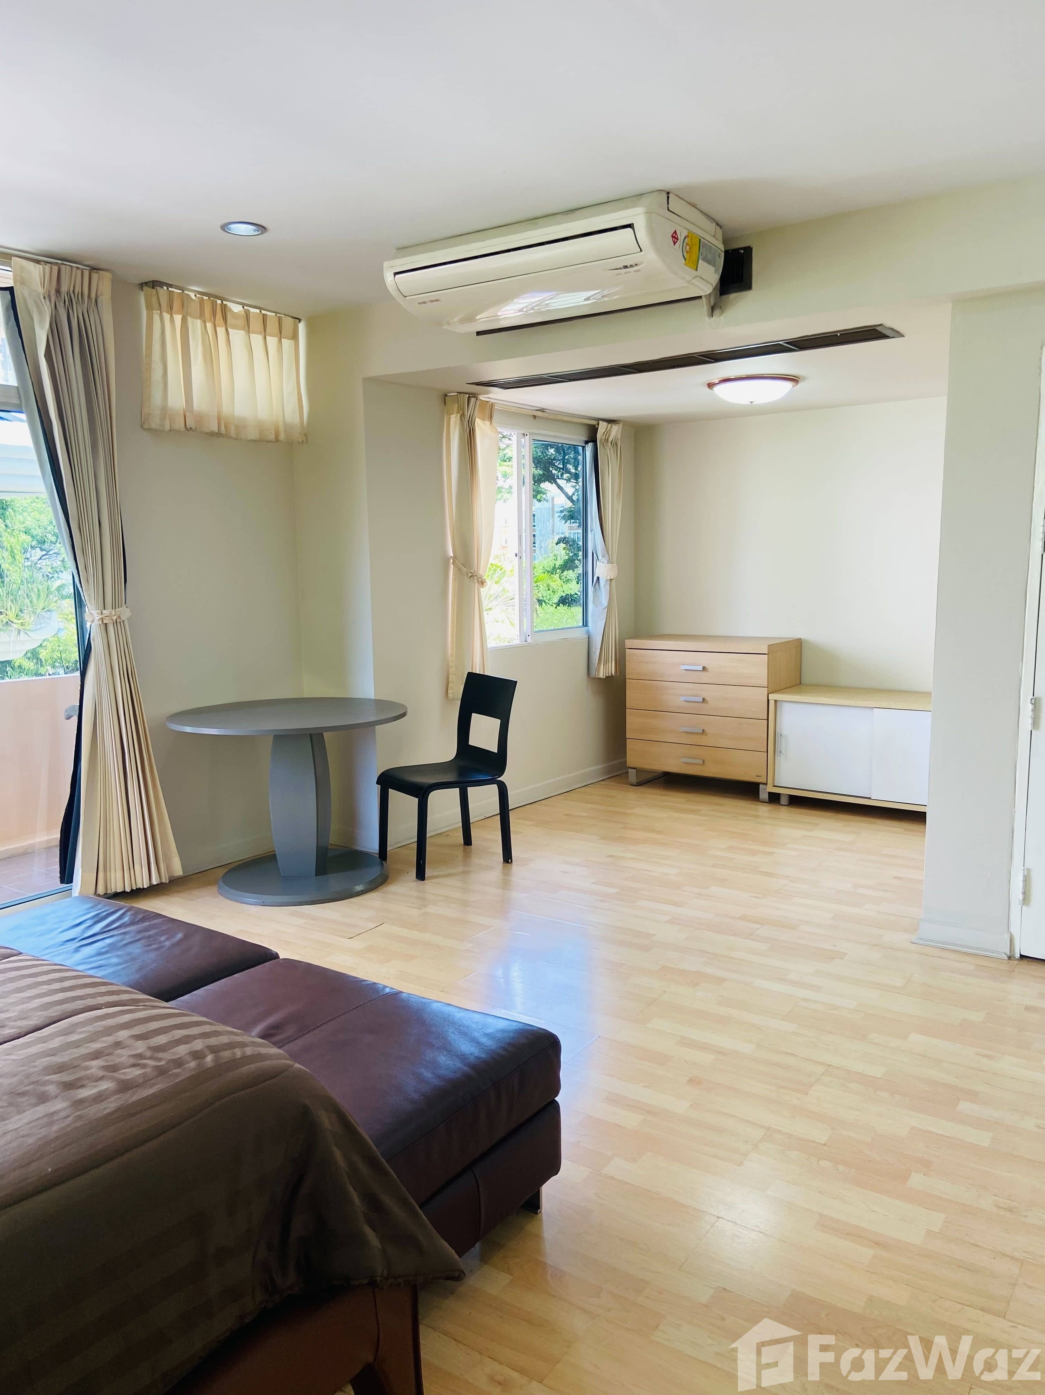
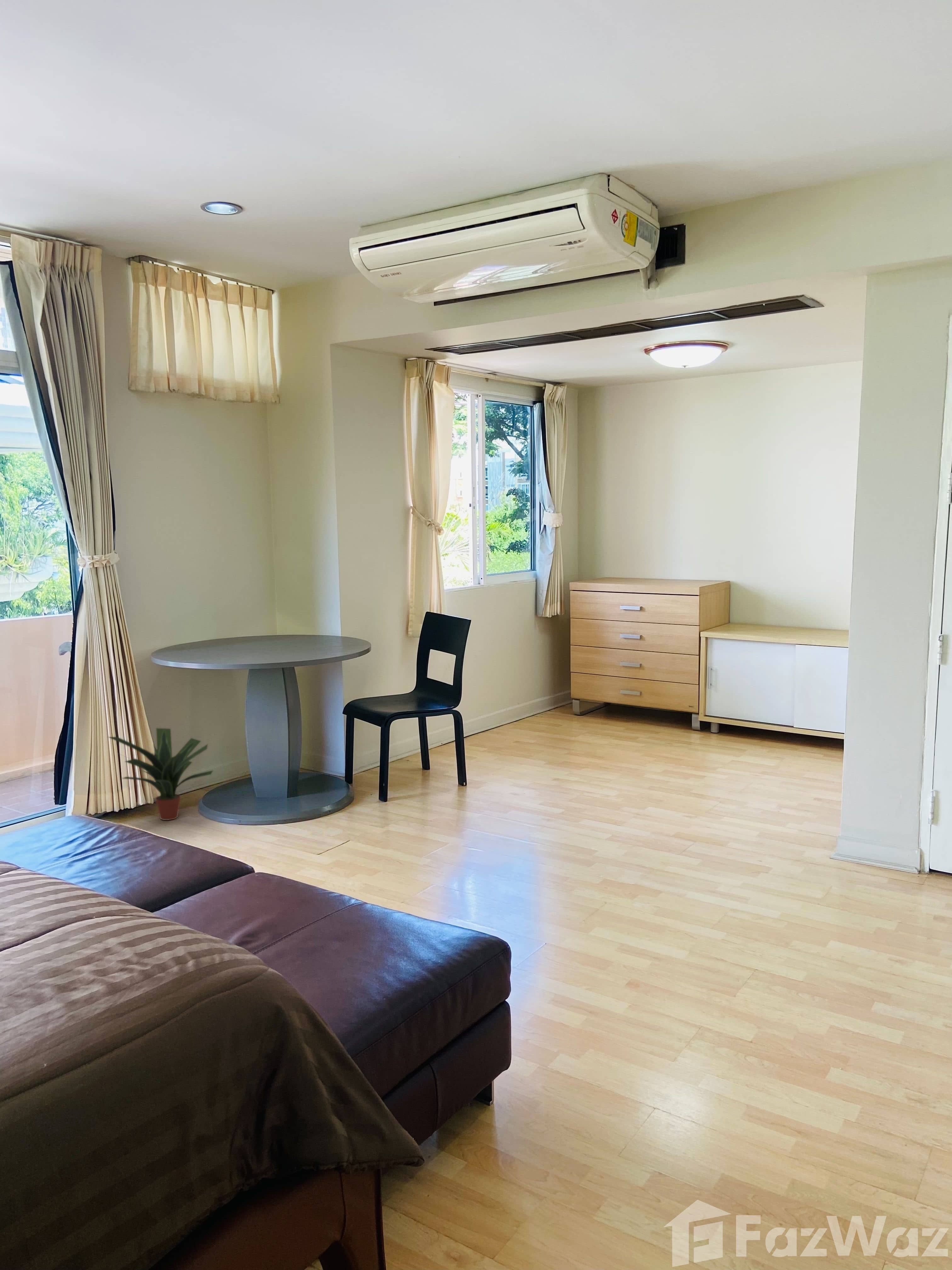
+ potted plant [107,728,214,821]
